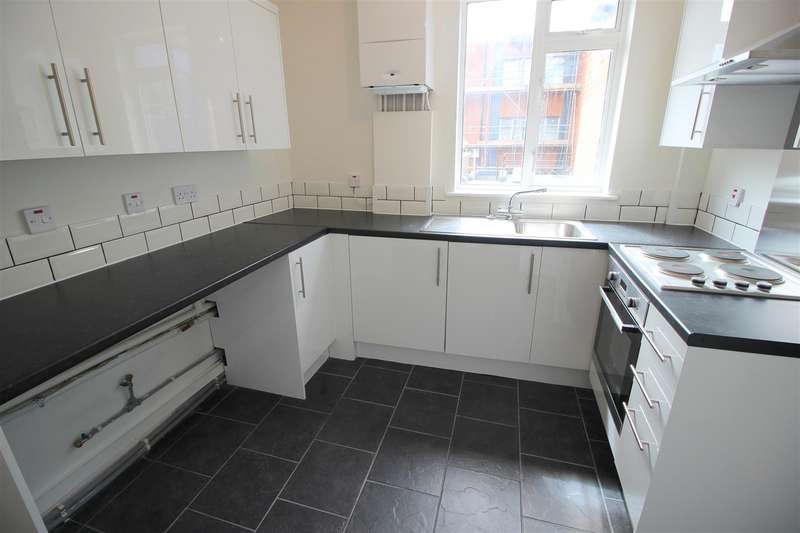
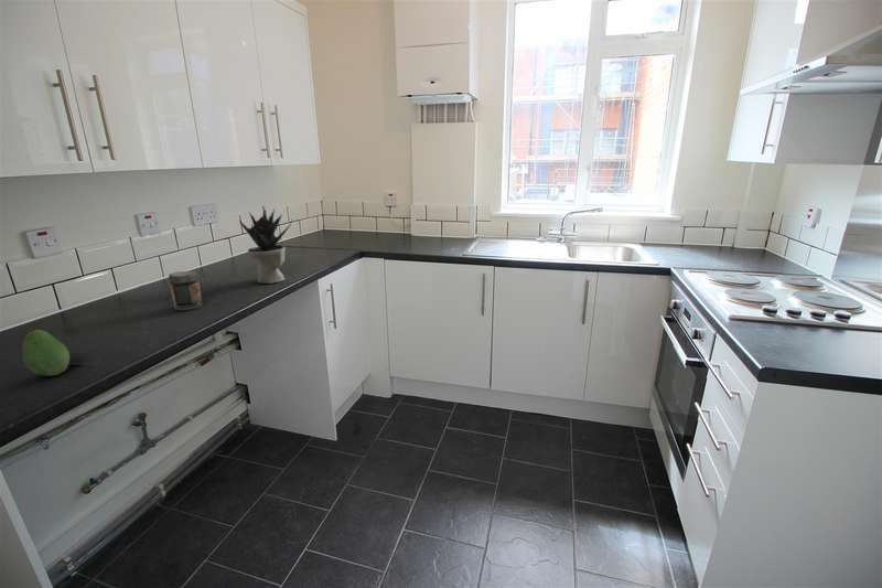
+ jar [168,270,203,311]
+ potted plant [238,205,293,285]
+ fruit [21,329,71,377]
